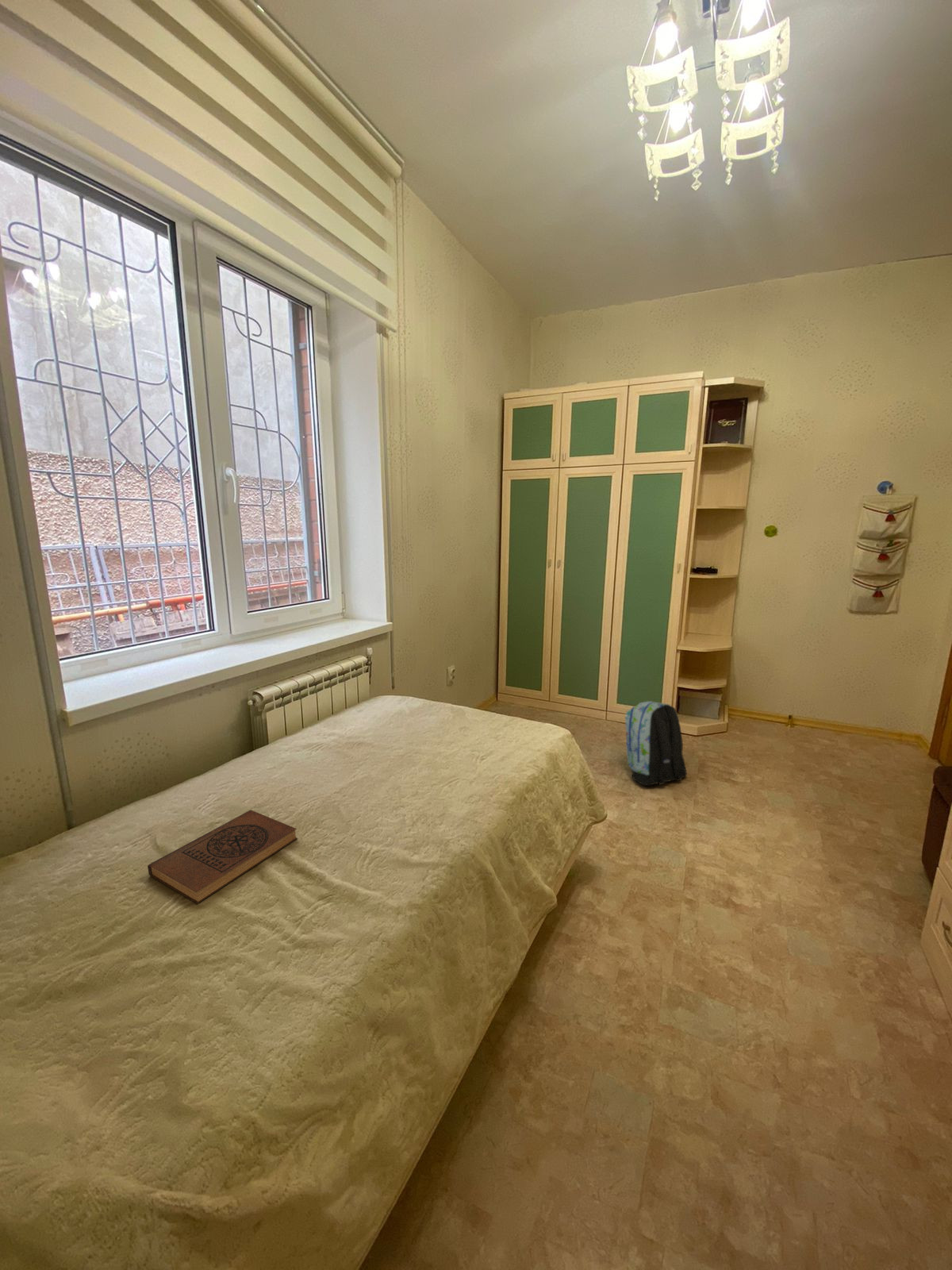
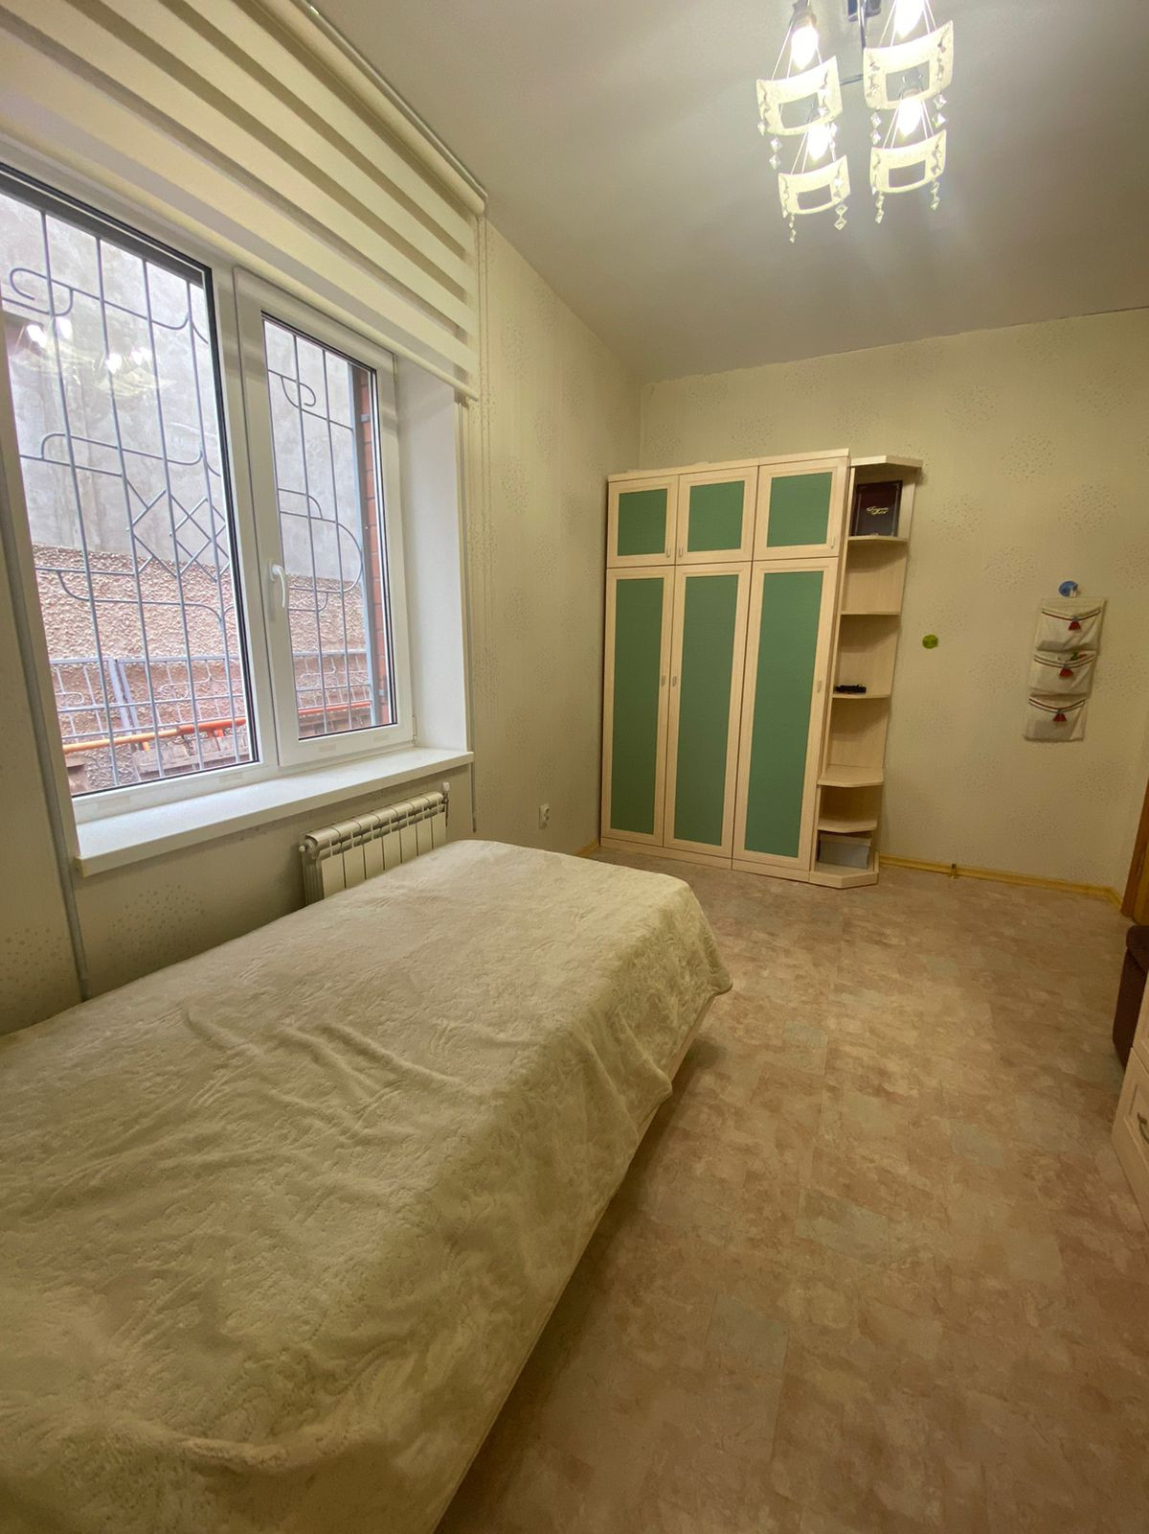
- book [147,810,298,904]
- backpack [624,701,688,787]
